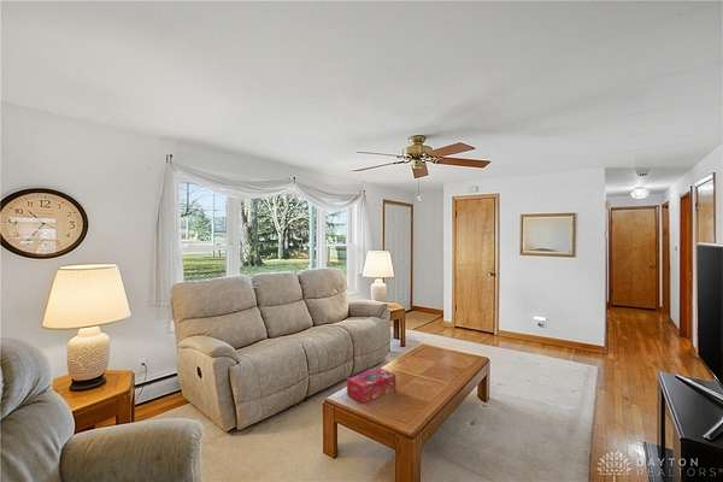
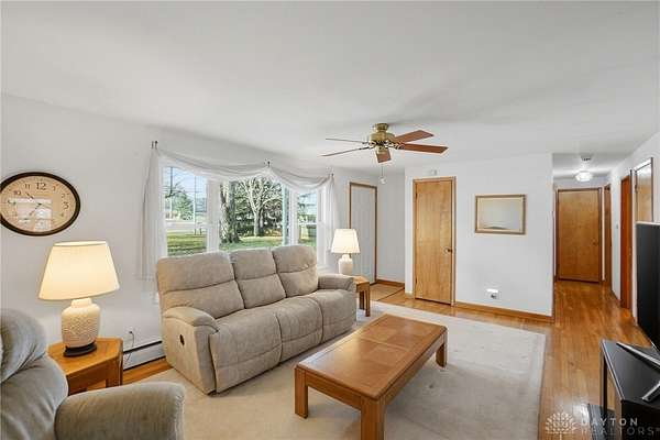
- tissue box [346,366,396,405]
